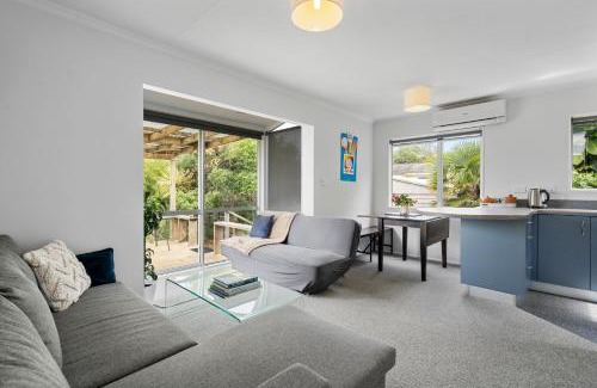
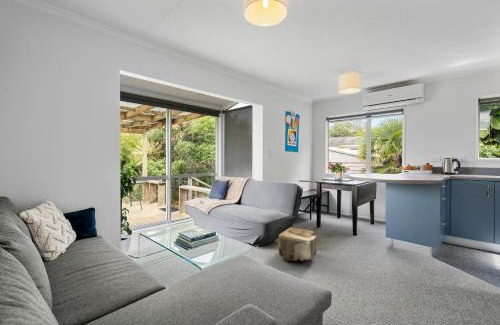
+ pouf [277,227,317,262]
